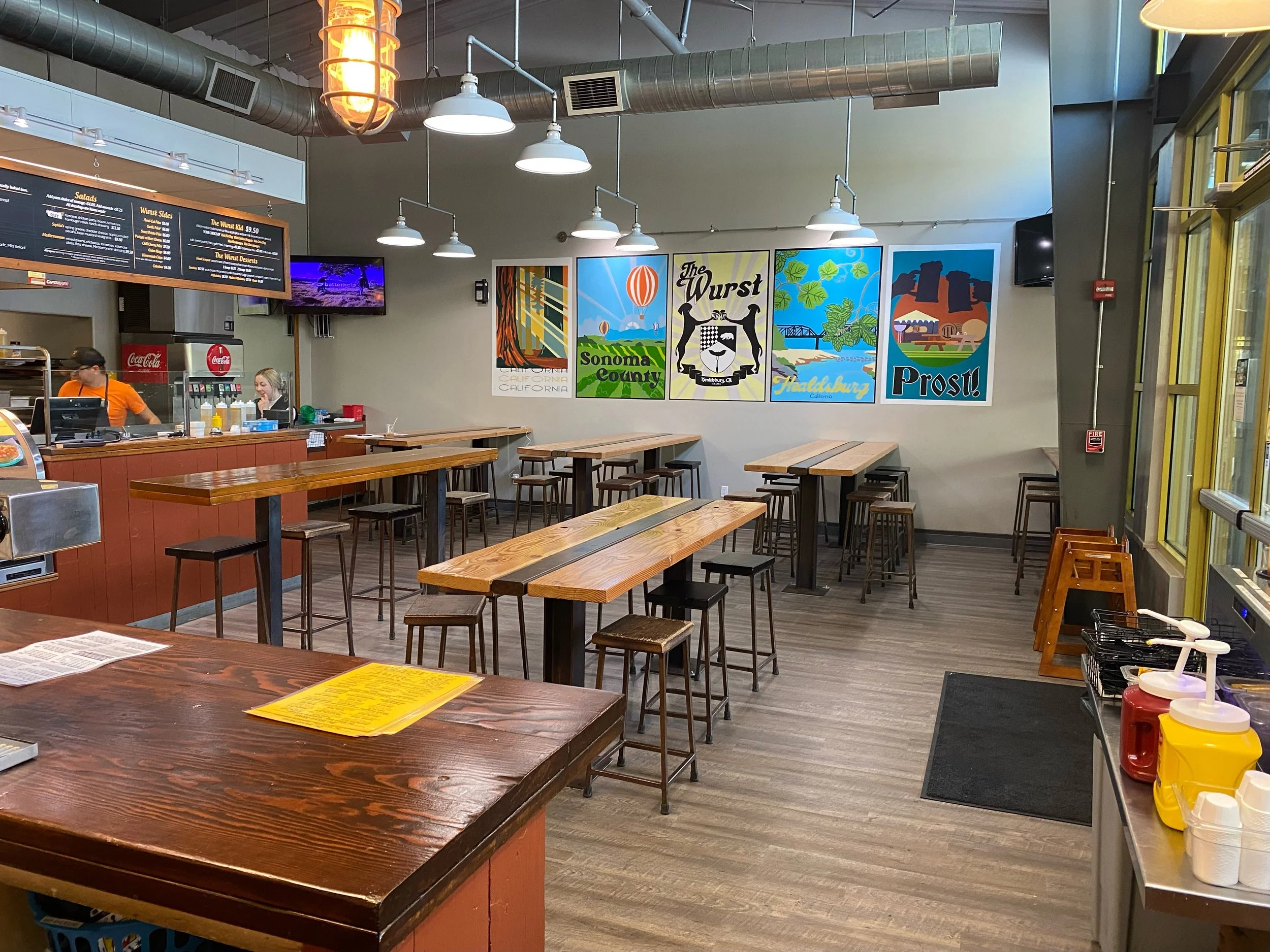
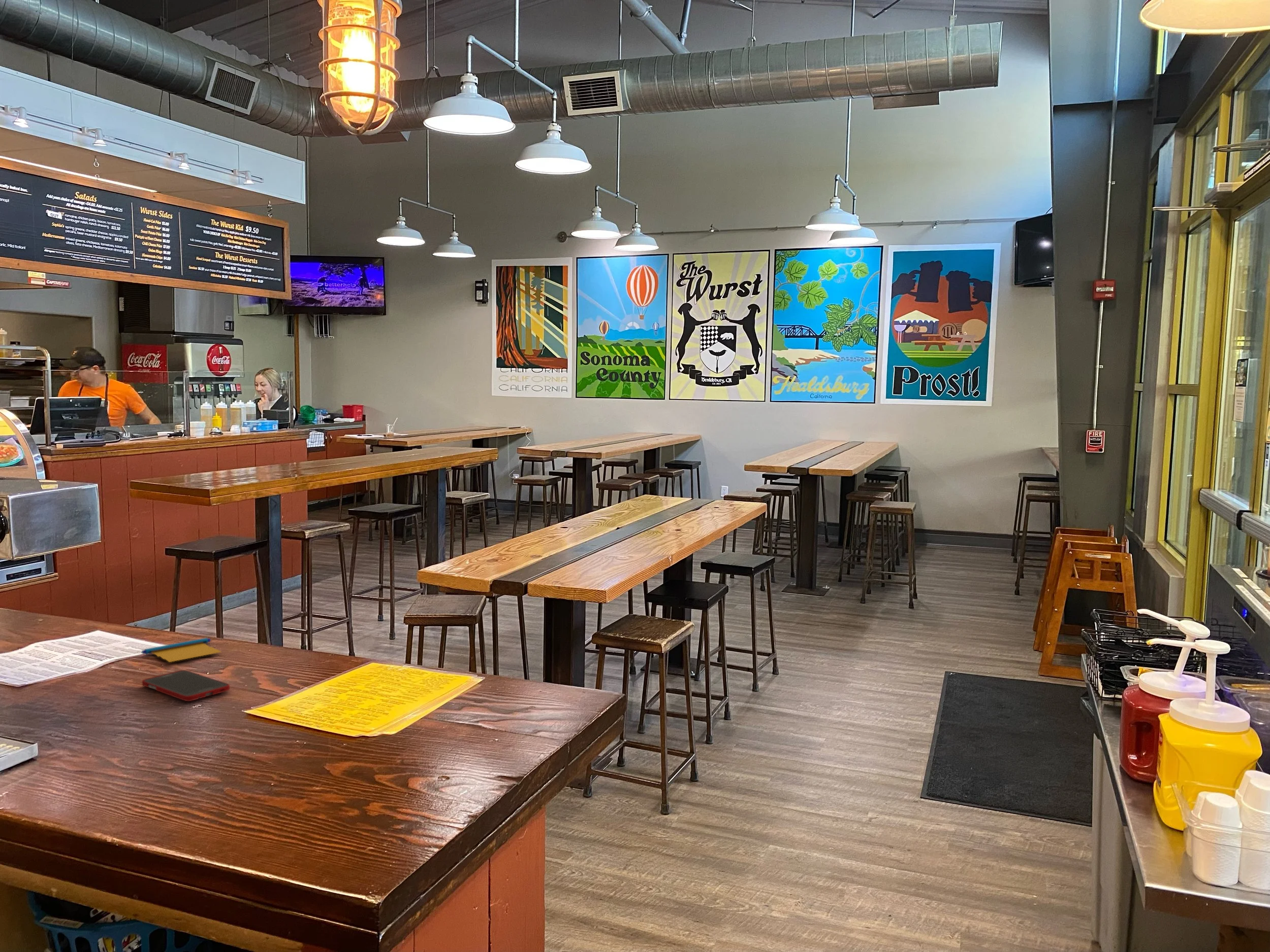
+ cell phone [142,669,230,702]
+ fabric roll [137,637,222,663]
